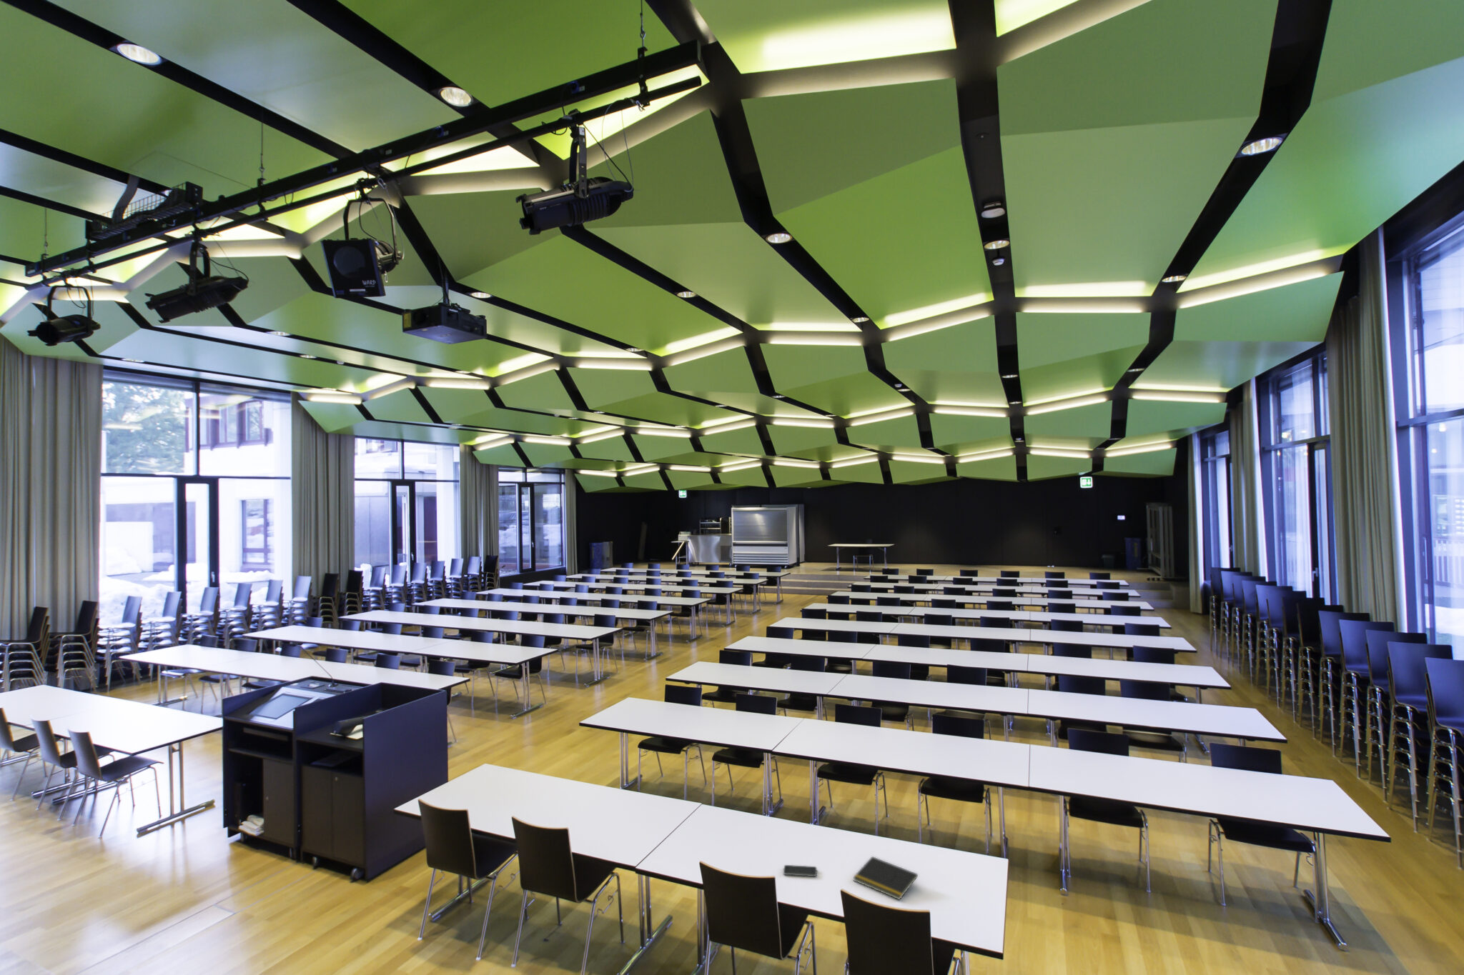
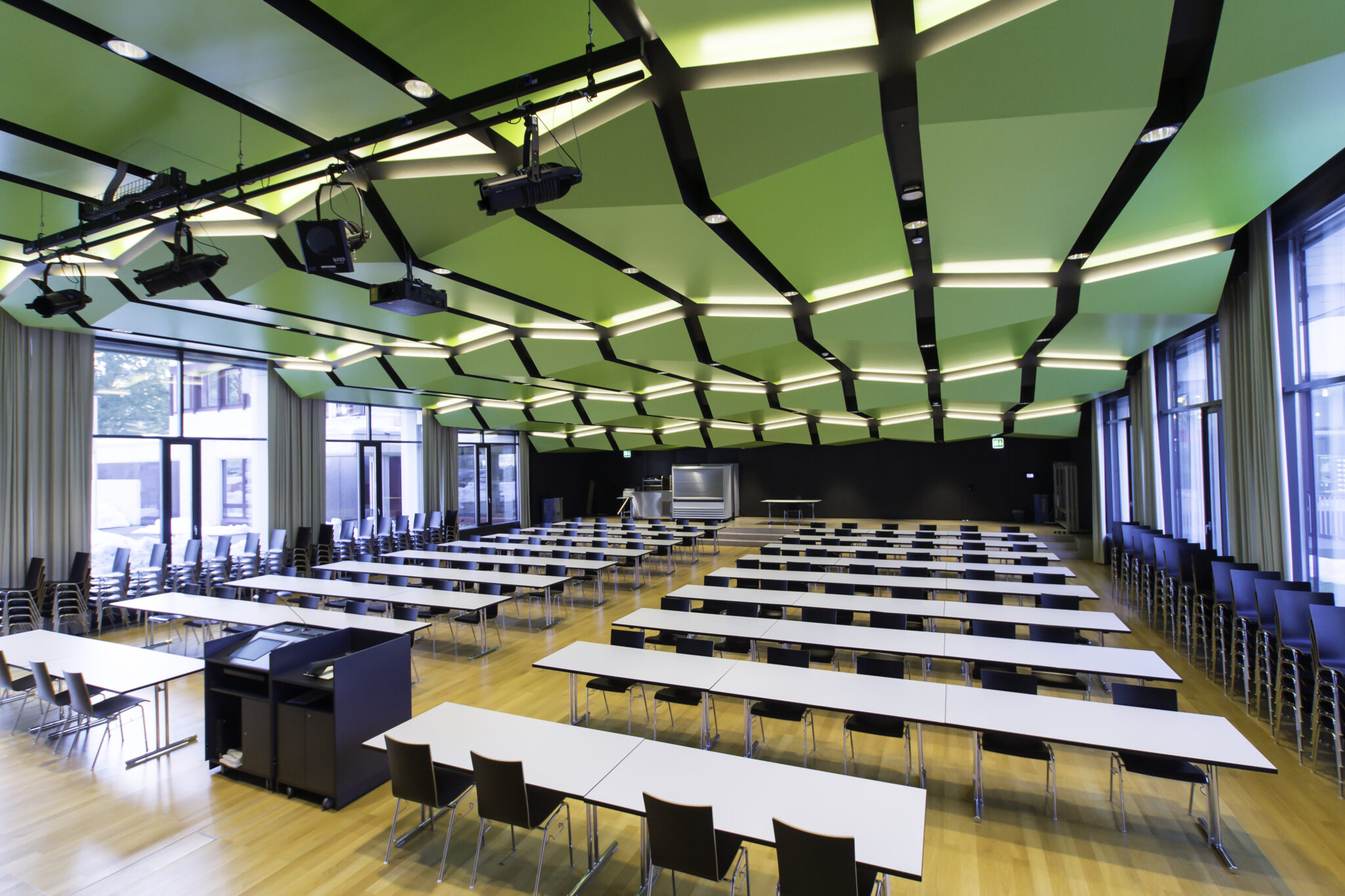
- notepad [852,855,919,901]
- smartphone [783,864,817,877]
